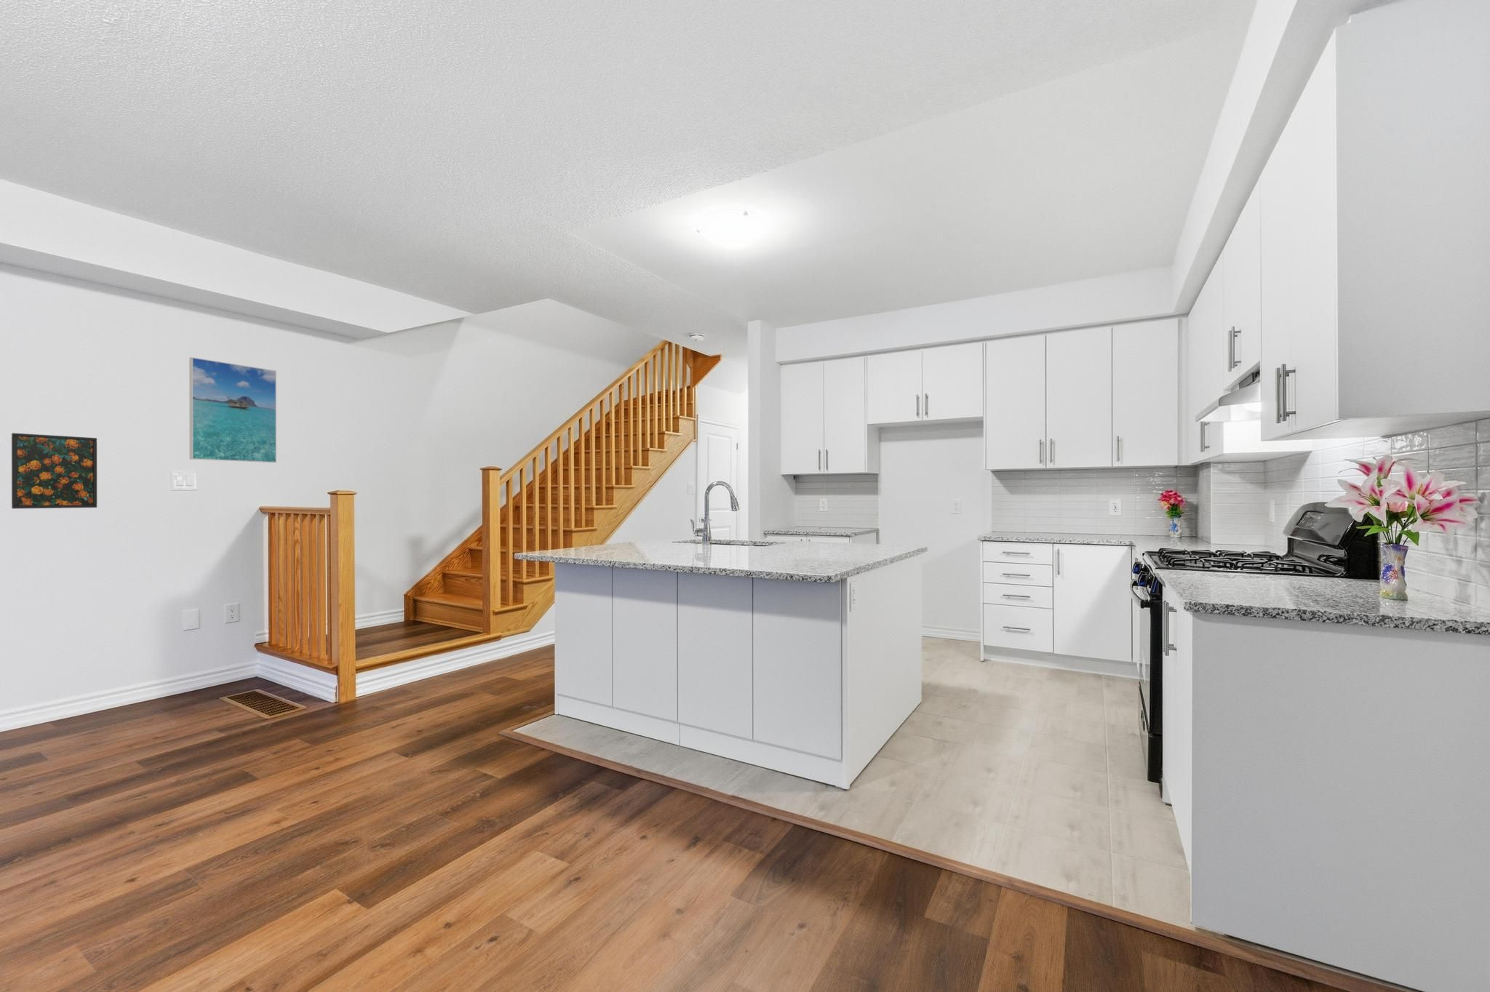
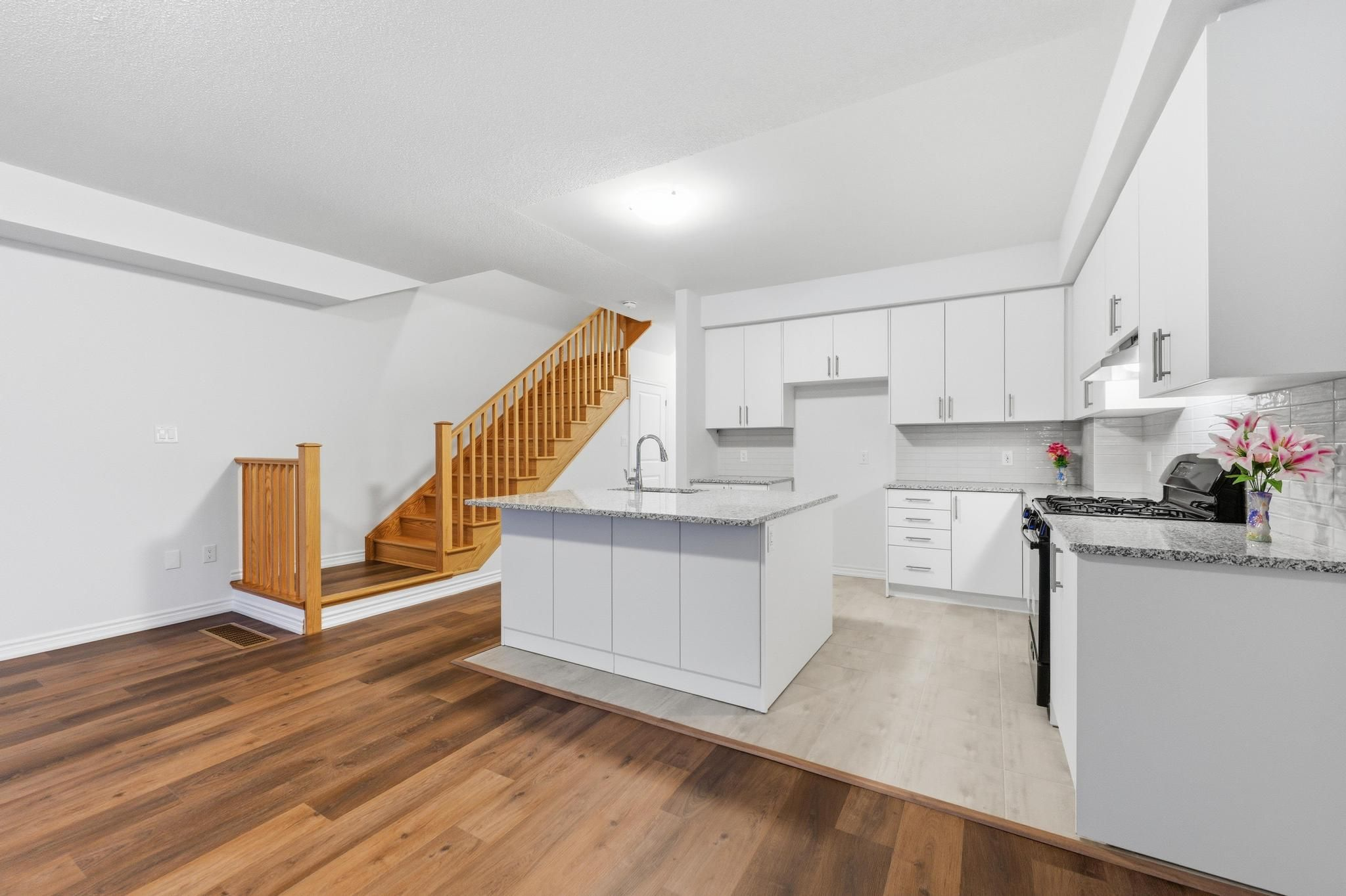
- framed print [11,433,97,509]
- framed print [188,356,277,463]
